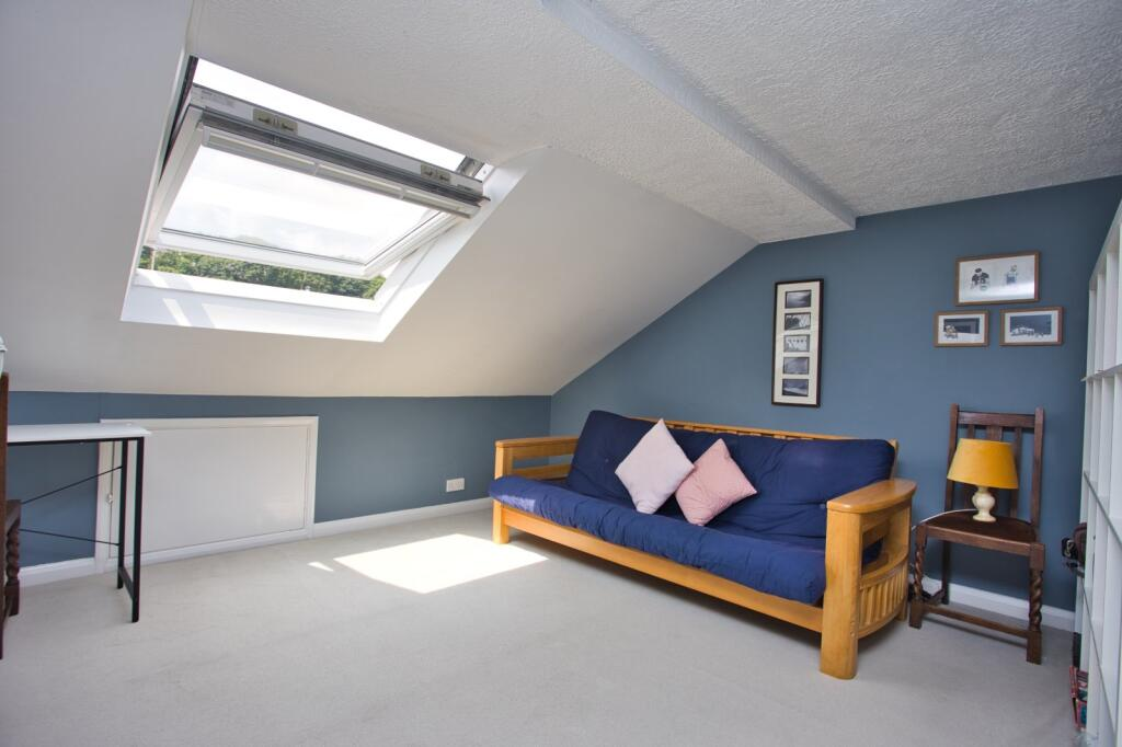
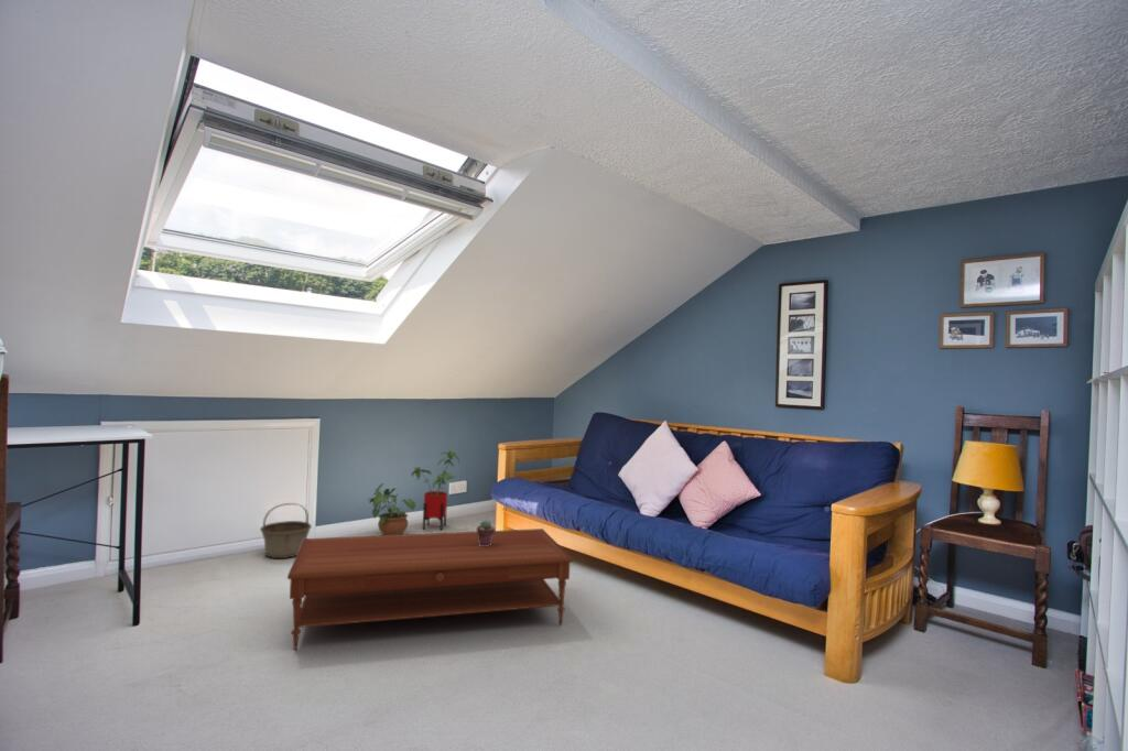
+ potted plant [367,482,416,535]
+ coffee table [286,527,574,651]
+ basket [259,502,313,559]
+ potted succulent [476,519,497,546]
+ house plant [411,449,460,531]
